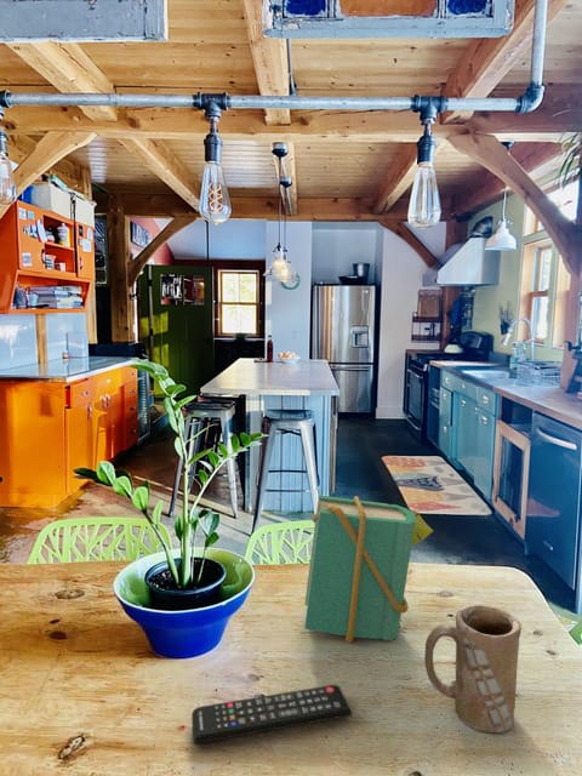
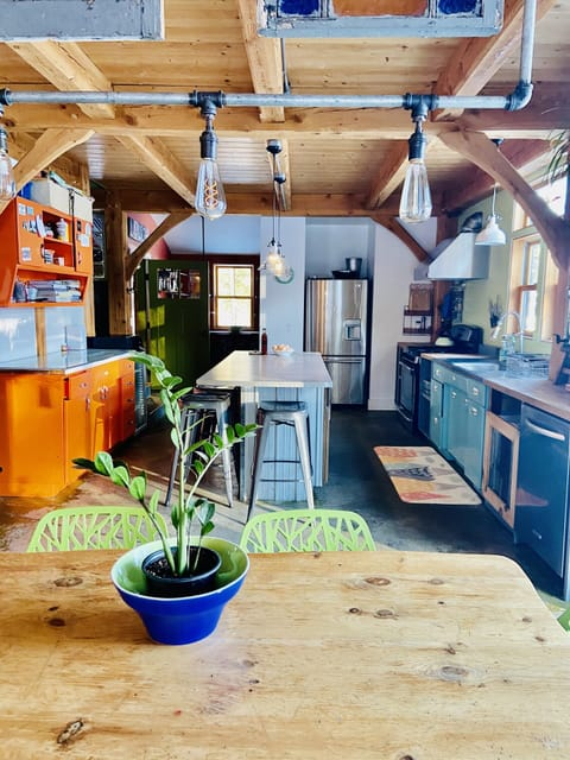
- book [304,495,434,644]
- mug [423,604,523,734]
- remote control [190,684,353,746]
